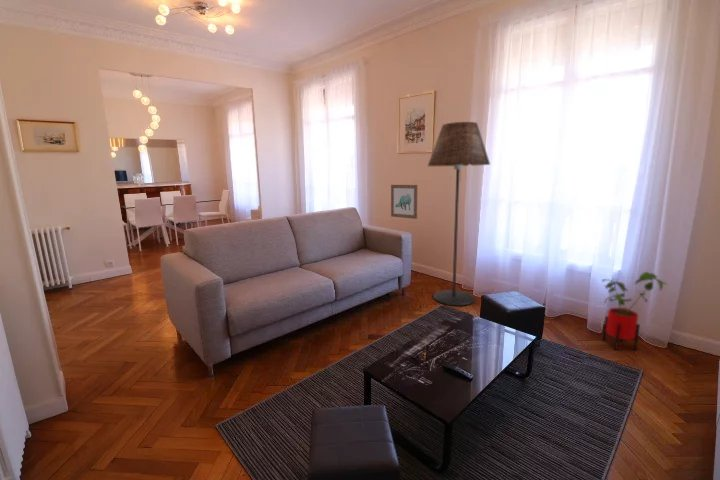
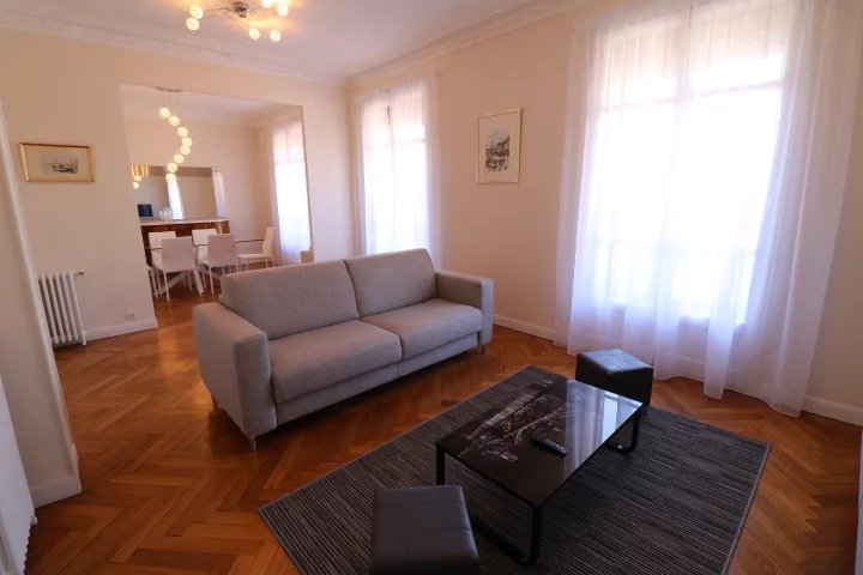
- wall art [390,184,418,220]
- house plant [601,271,668,351]
- floor lamp [427,121,491,307]
